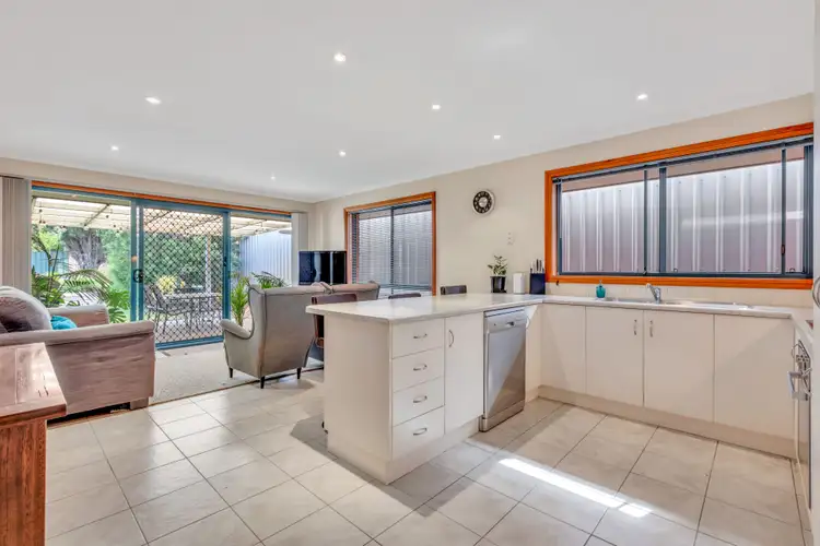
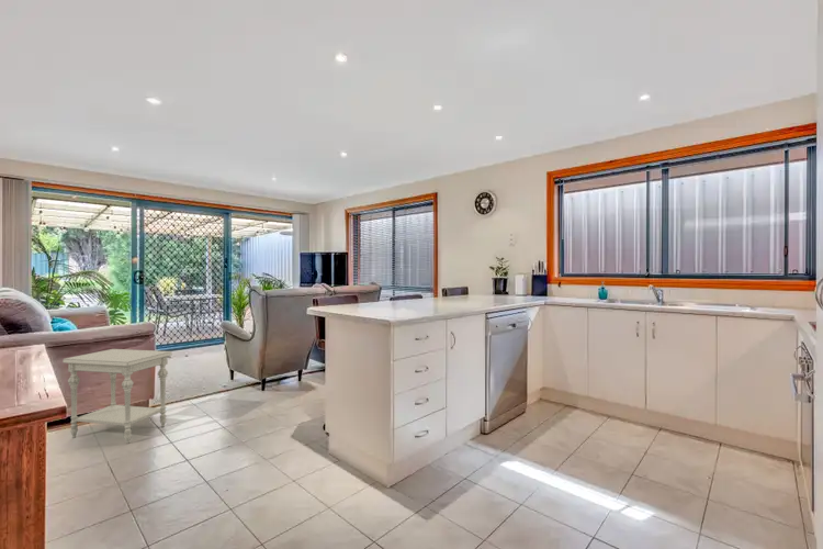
+ side table [61,348,173,445]
